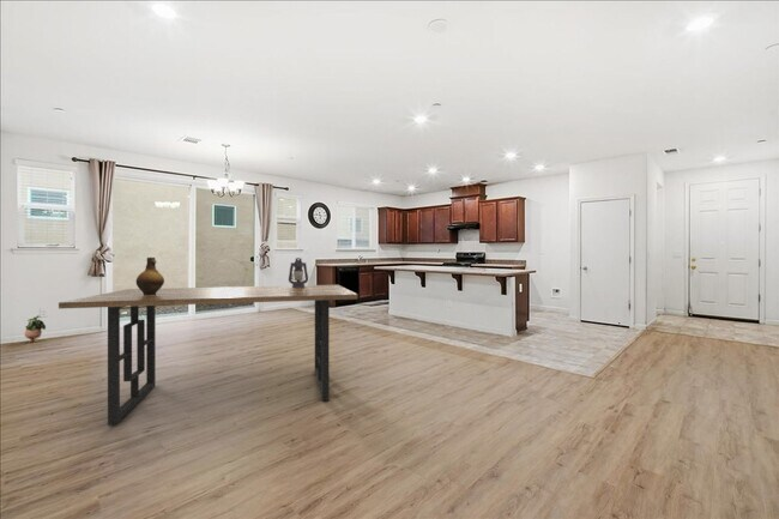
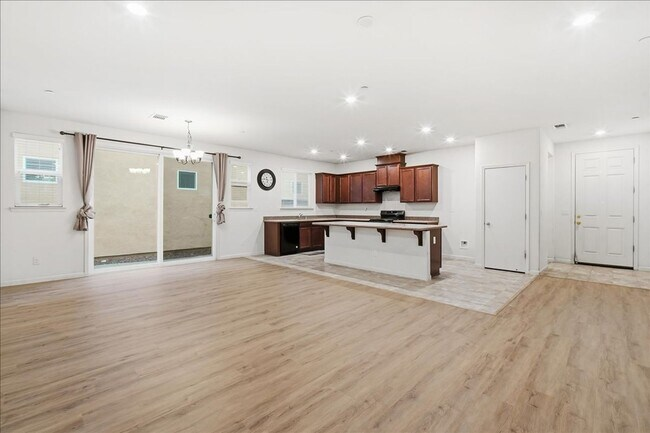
- dining table [58,284,358,427]
- ceramic jug [135,257,165,295]
- potted plant [24,314,47,344]
- lantern [288,257,309,288]
